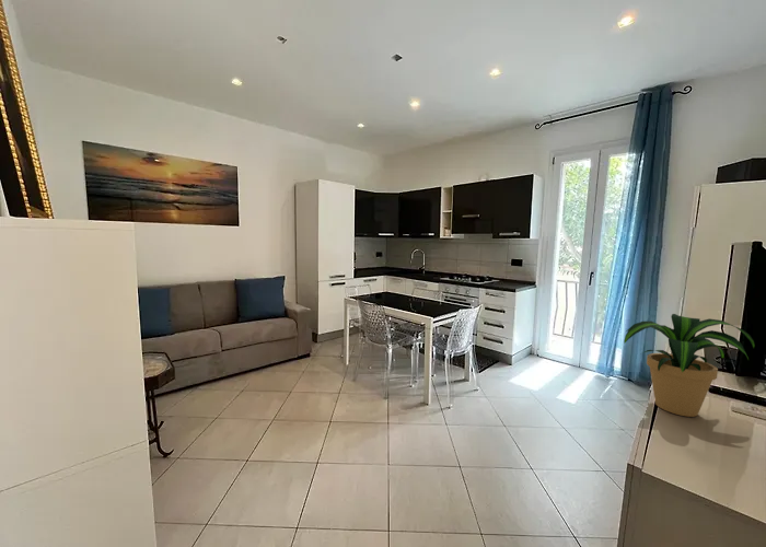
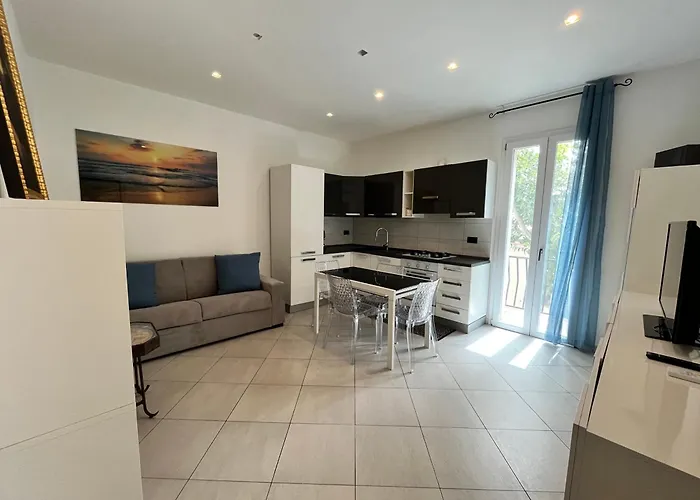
- potted plant [623,313,755,418]
